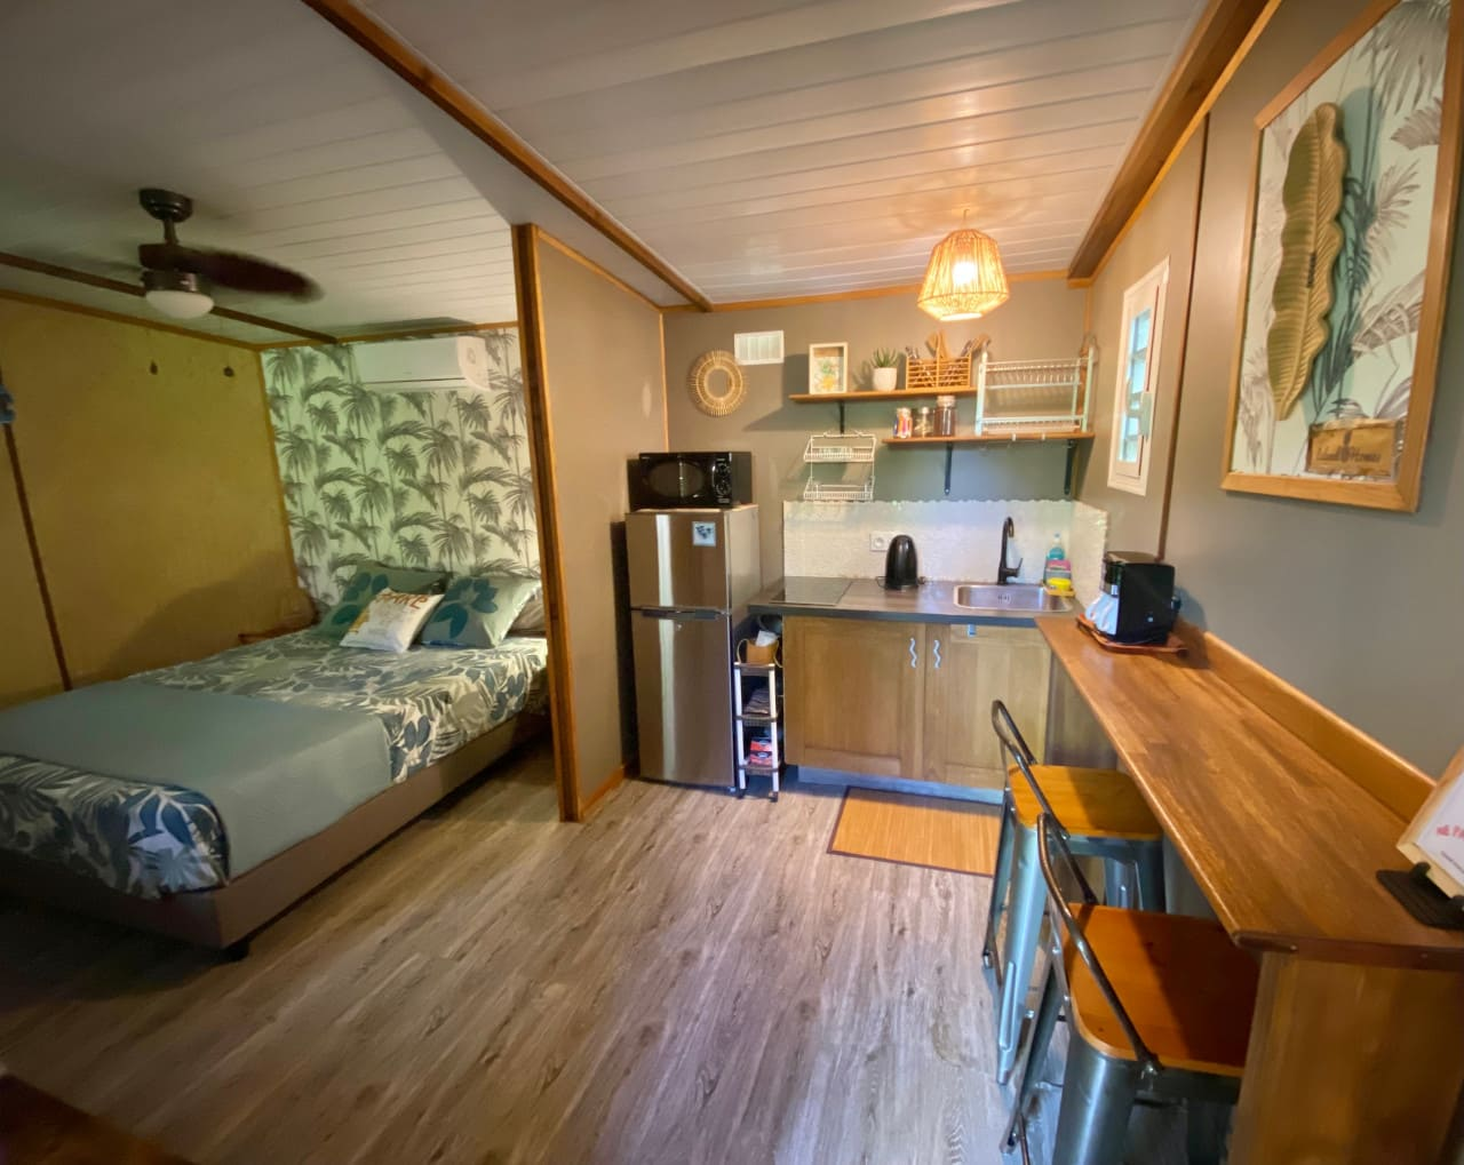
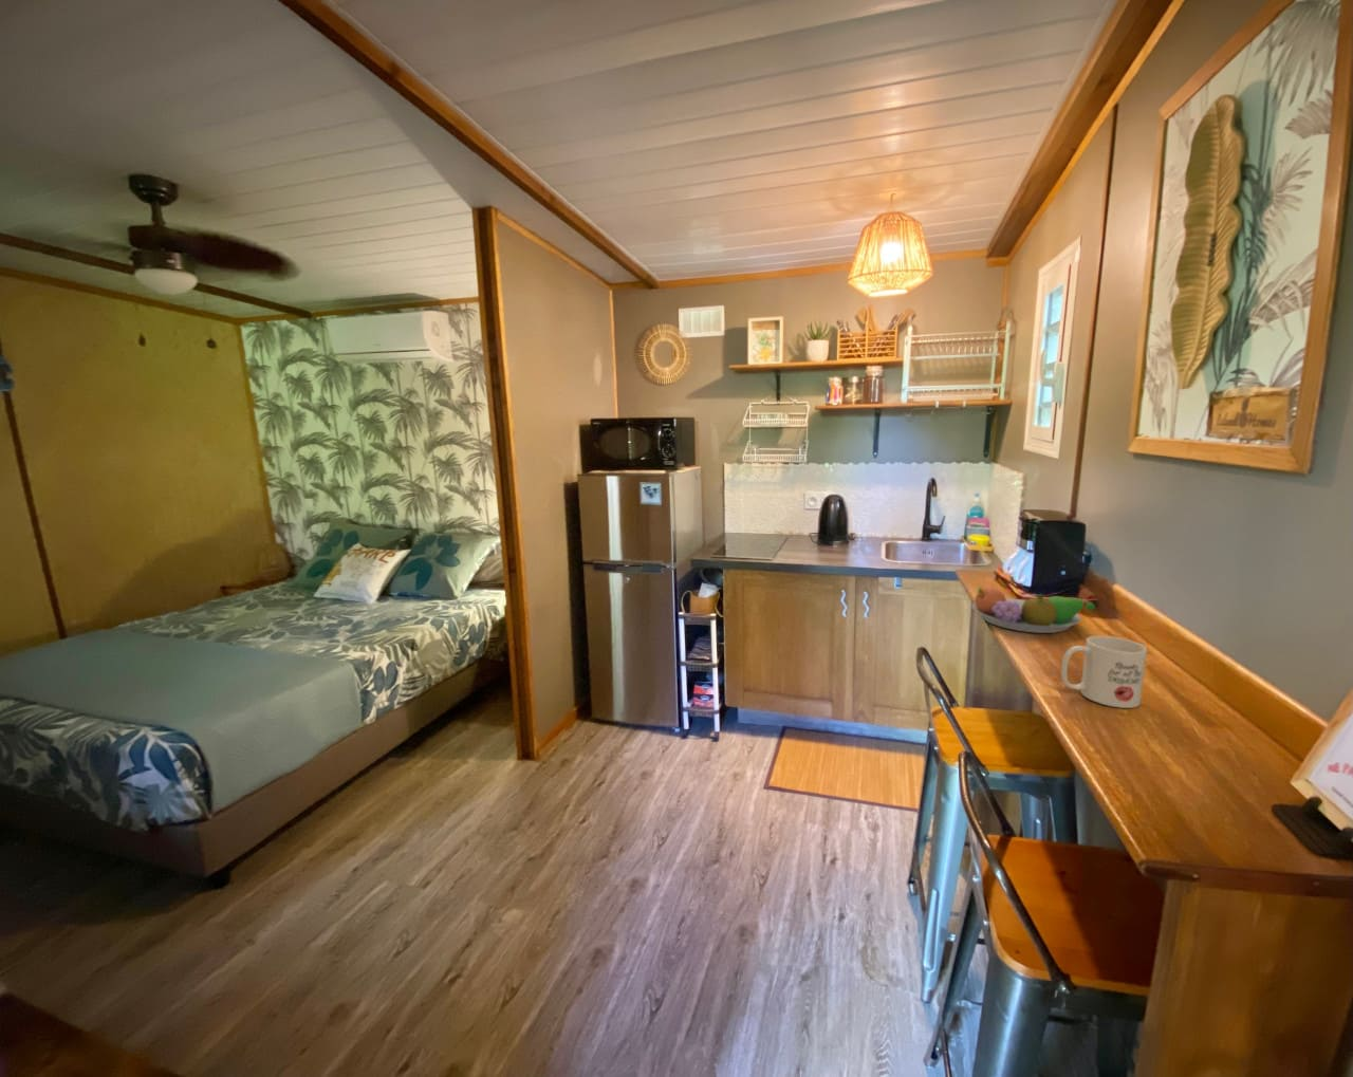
+ mug [1061,635,1147,709]
+ fruit bowl [971,587,1096,634]
